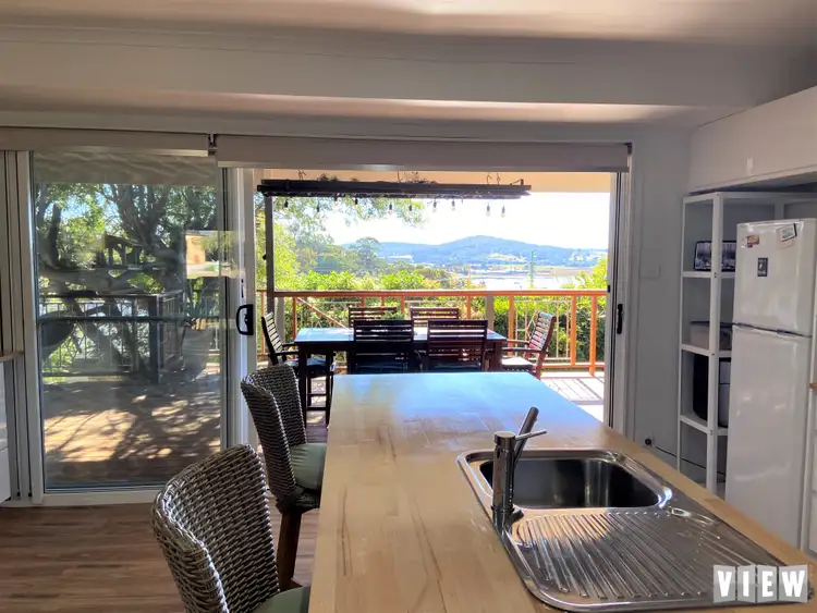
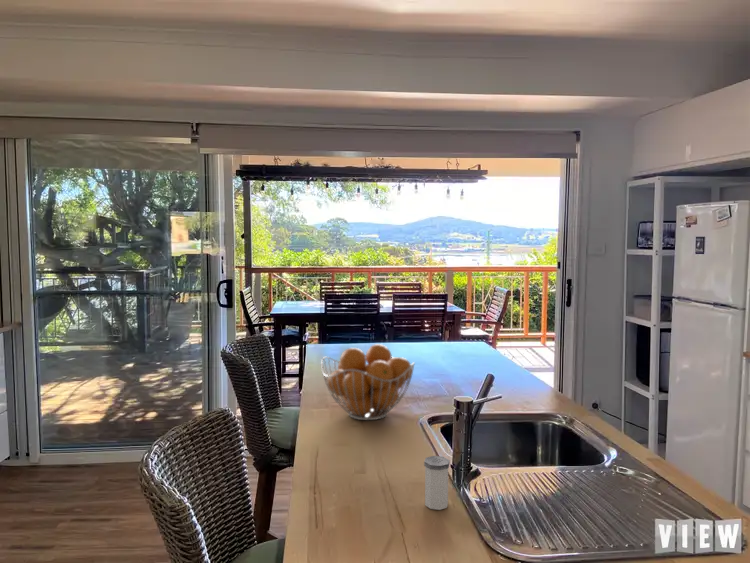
+ fruit basket [320,343,416,421]
+ salt shaker [423,455,450,511]
